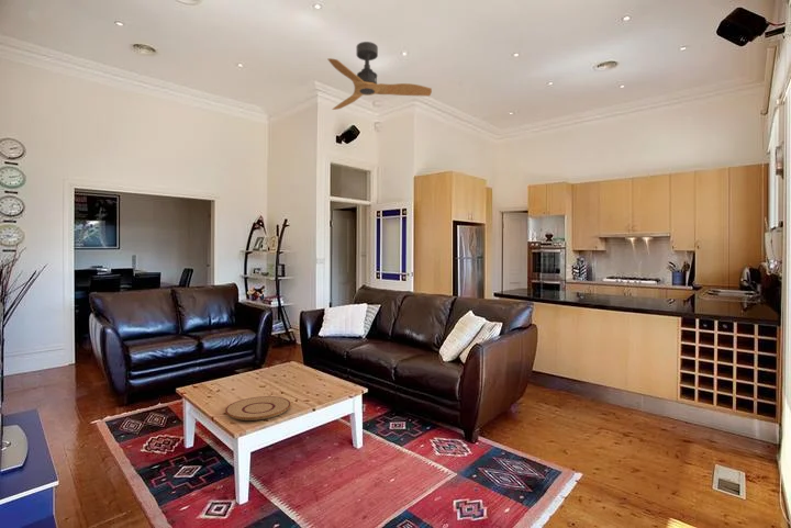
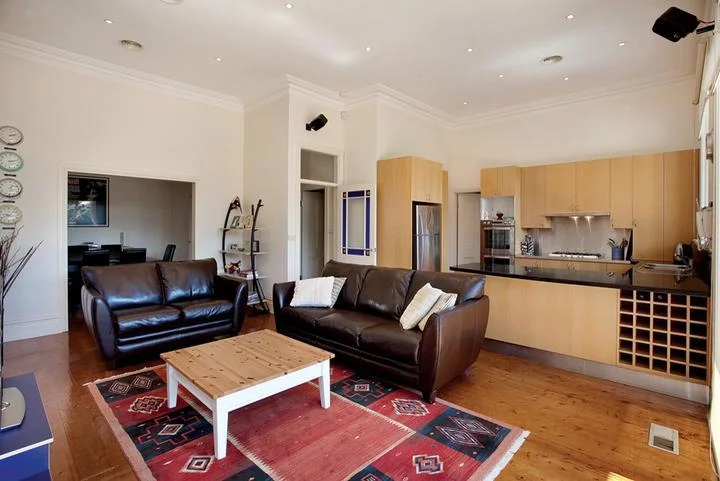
- plate [224,395,291,422]
- ceiling fan [327,41,433,111]
